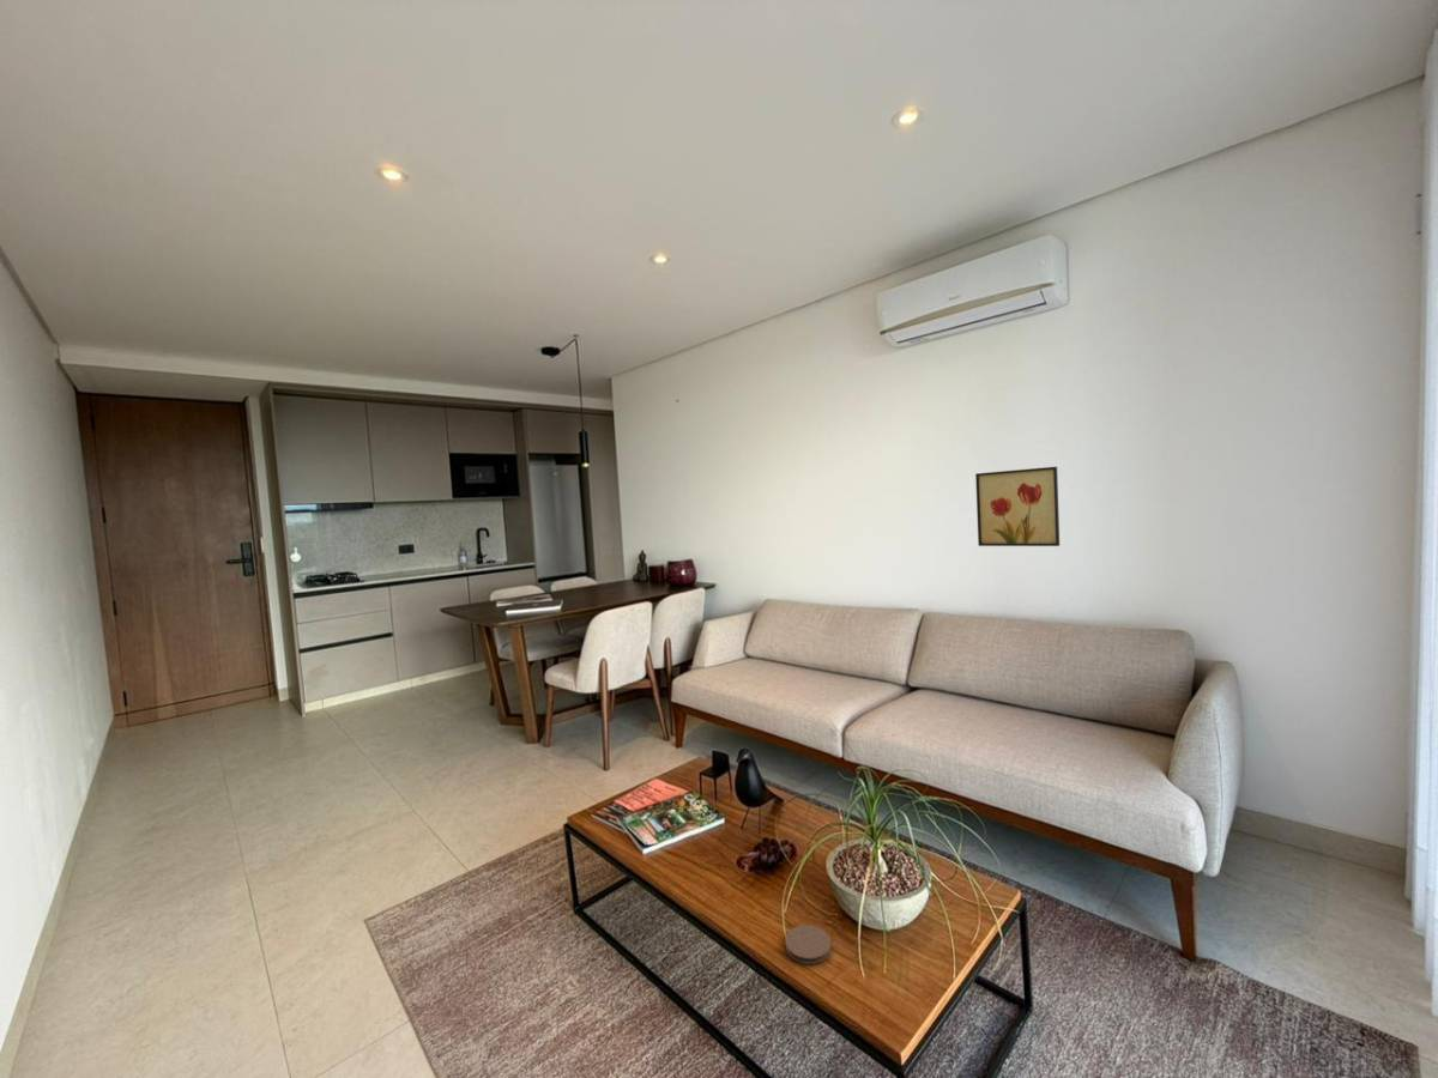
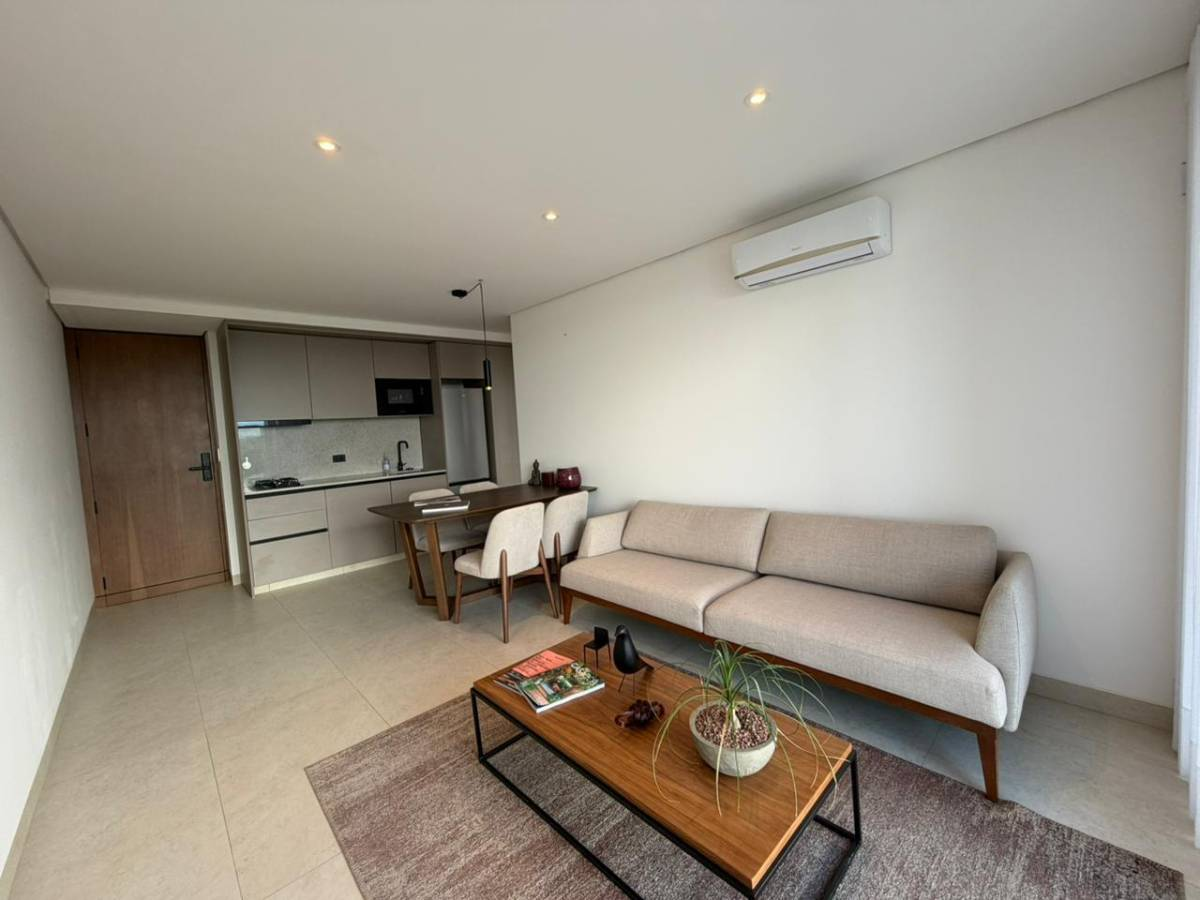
- coaster [784,923,833,965]
- wall art [974,466,1061,547]
